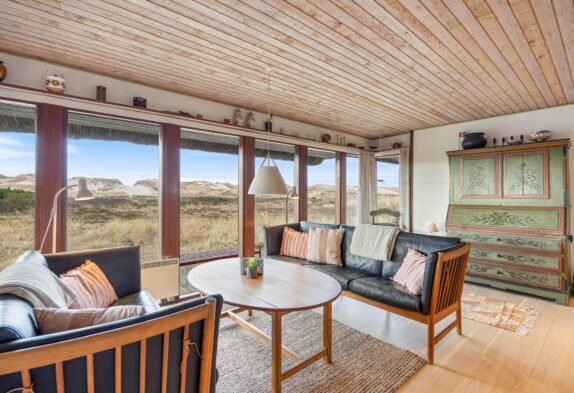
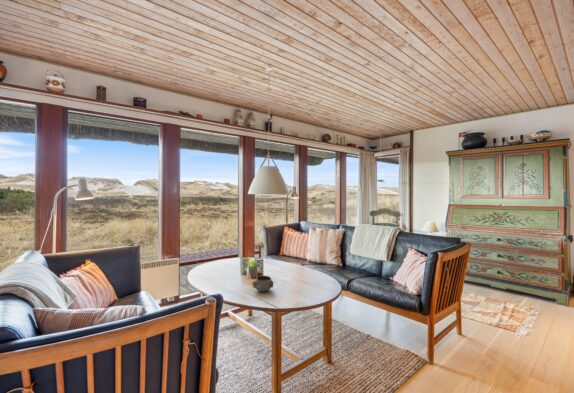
+ decorative bowl [252,275,274,293]
